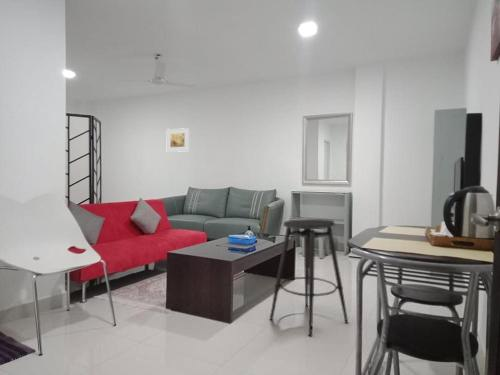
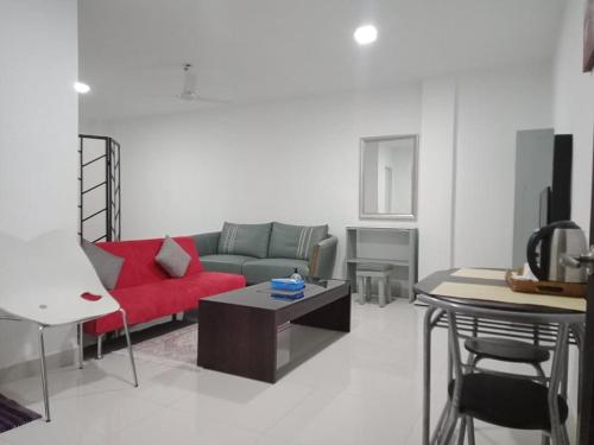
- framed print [166,127,190,153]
- stool [269,218,349,337]
